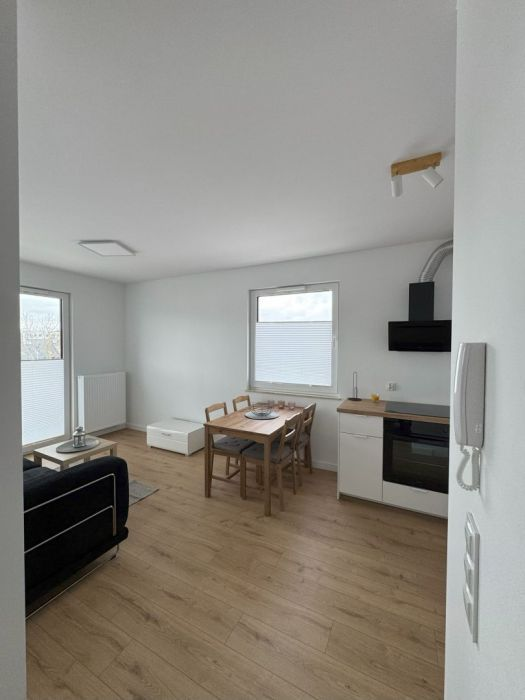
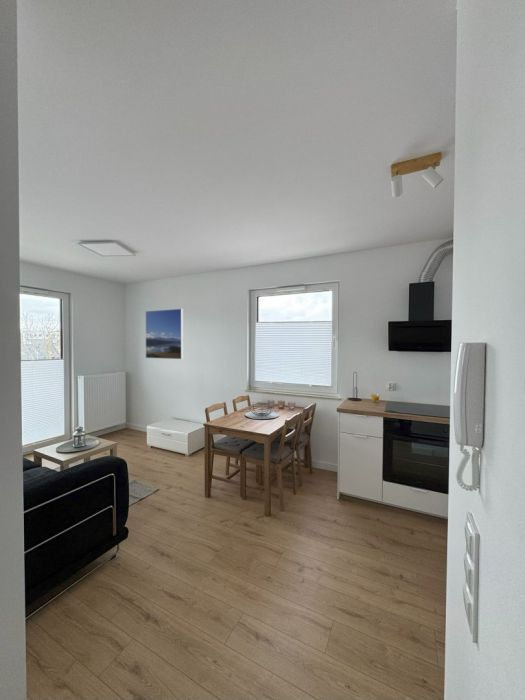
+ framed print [145,308,184,360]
